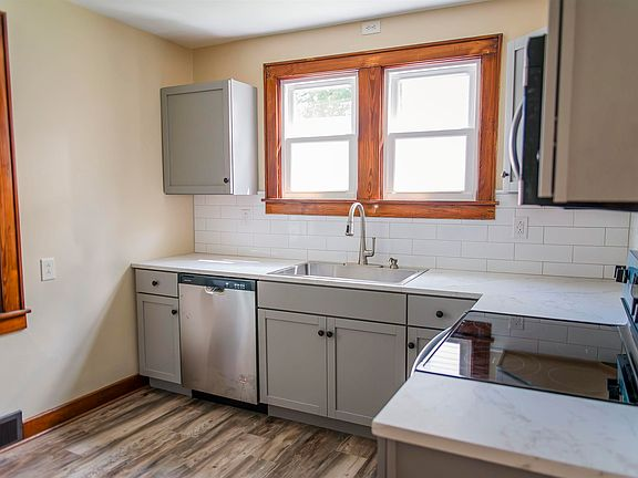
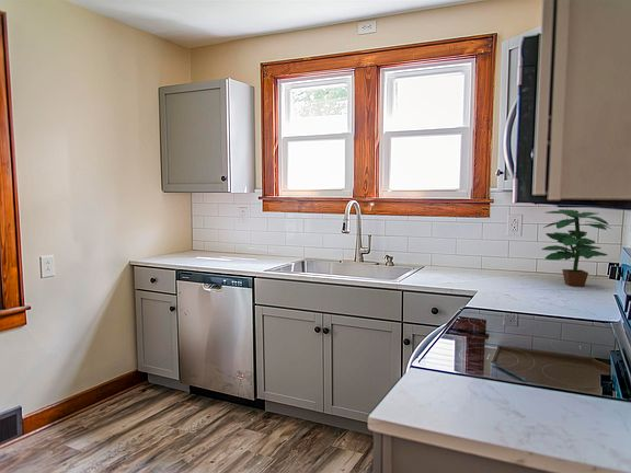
+ potted plant [541,208,612,287]
